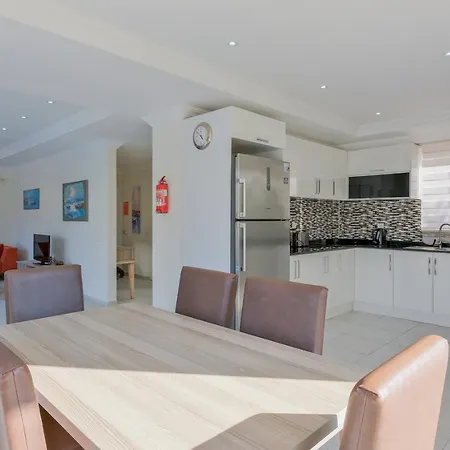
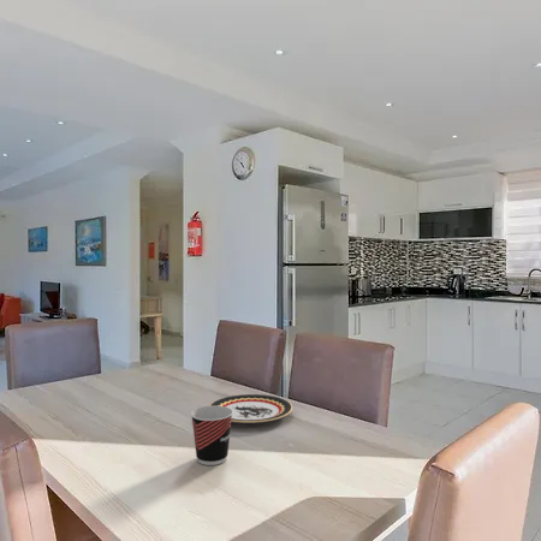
+ cup [190,405,233,466]
+ plate [208,393,295,424]
